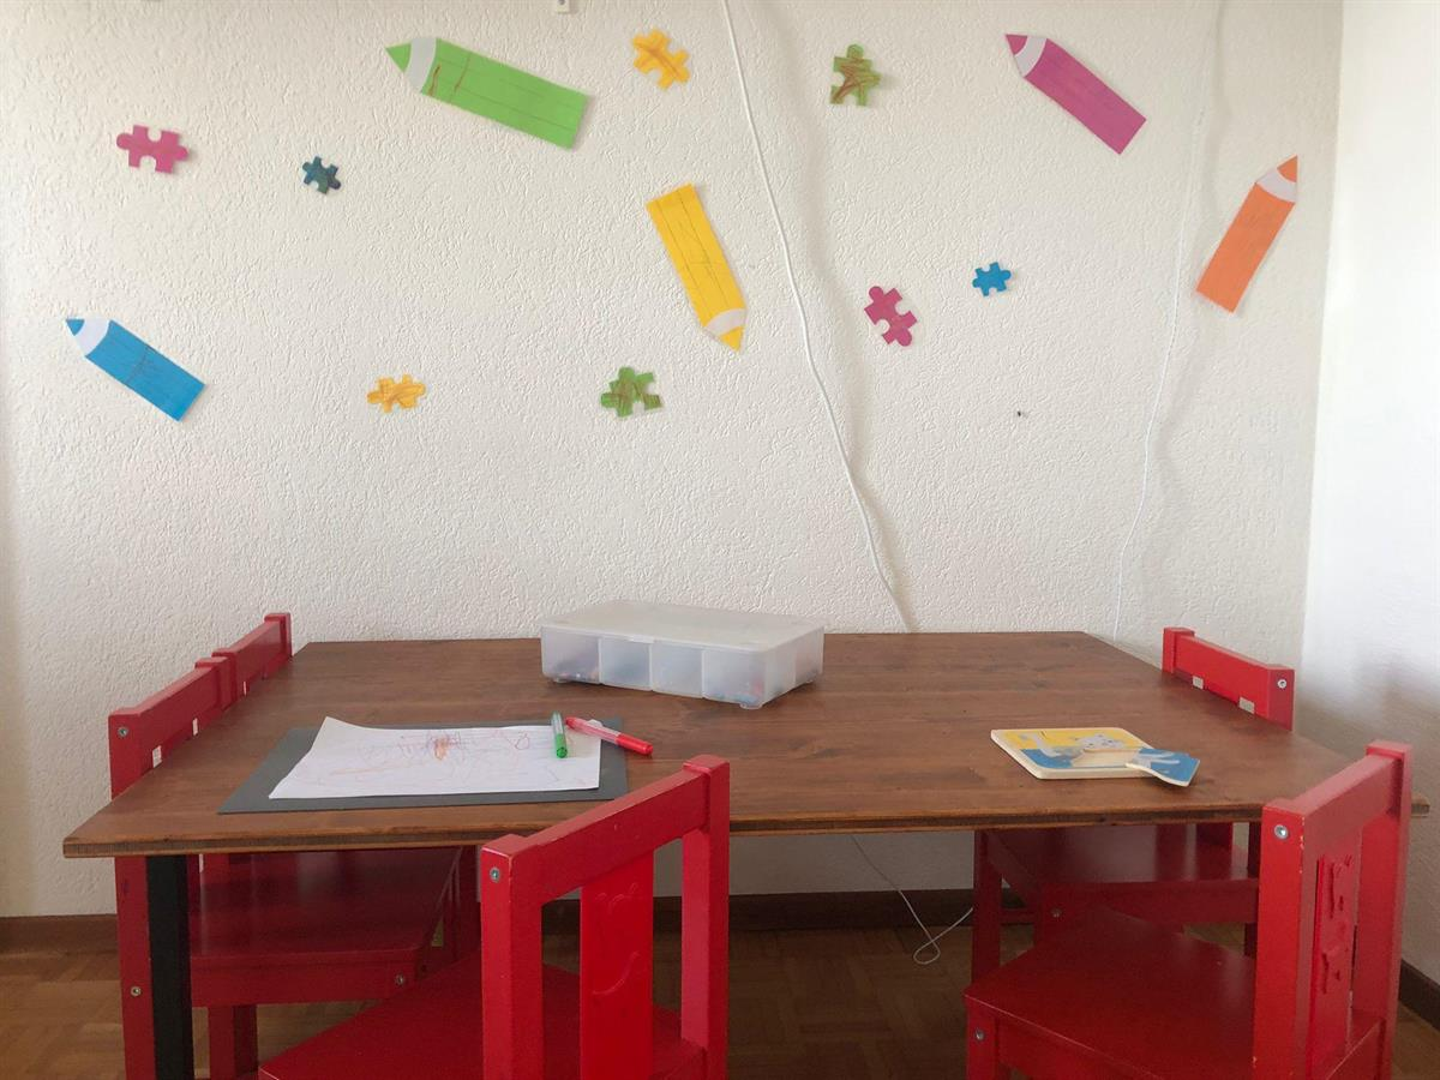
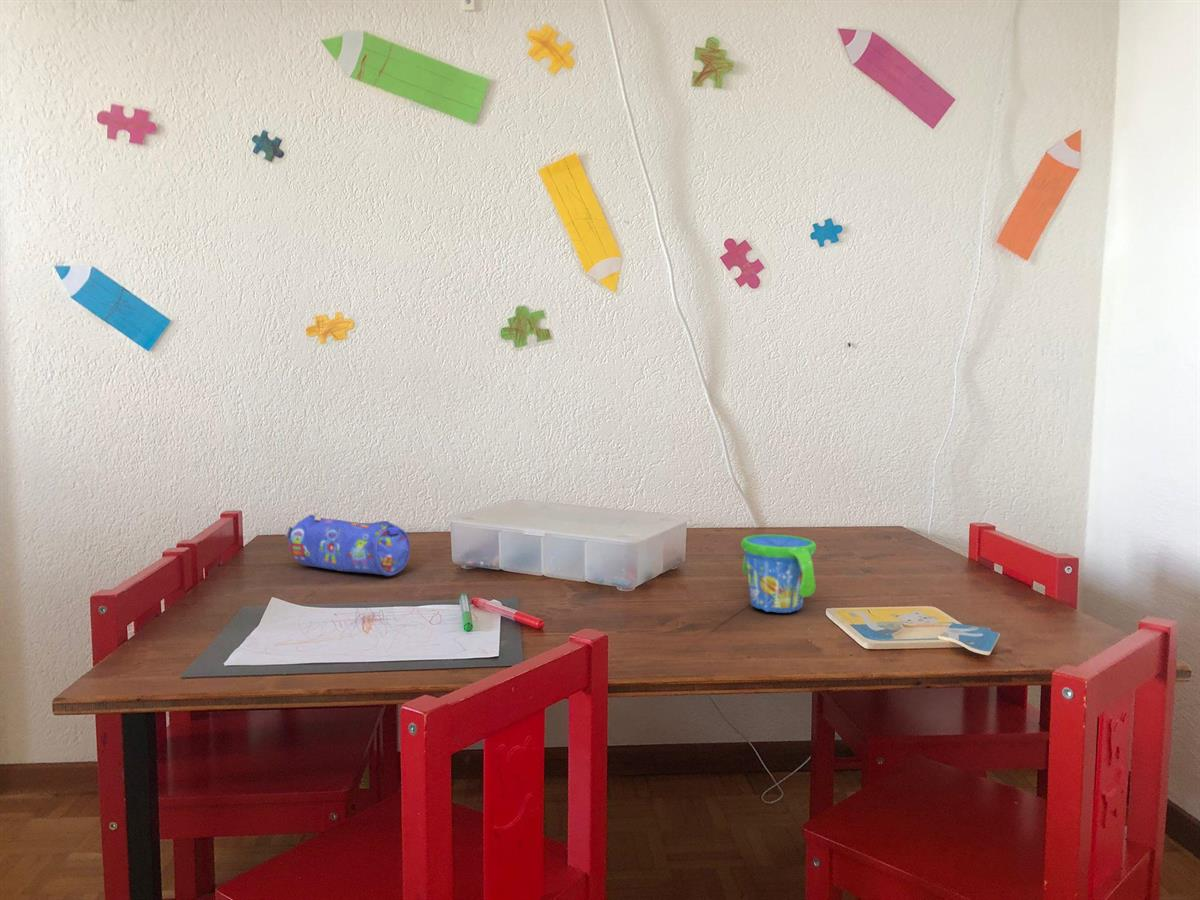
+ pencil case [284,511,411,577]
+ snack cup [740,534,817,614]
